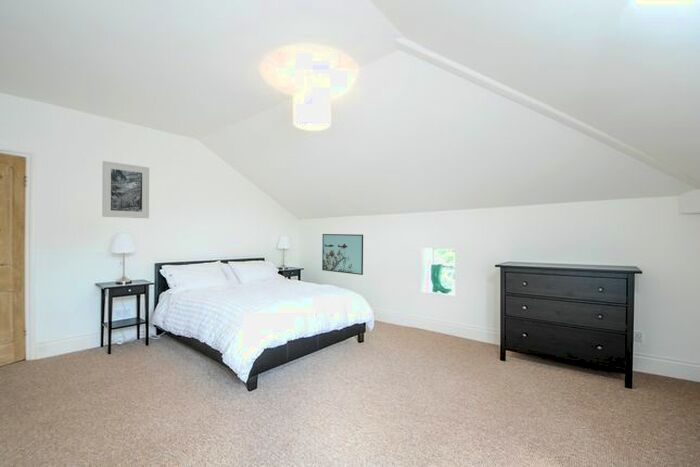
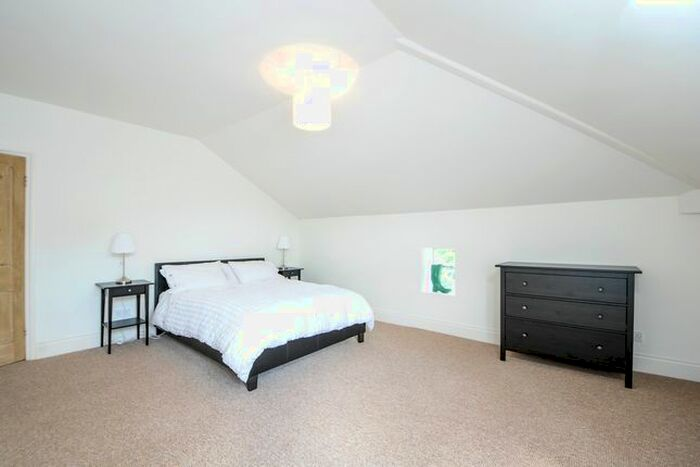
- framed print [101,160,150,219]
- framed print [321,233,364,276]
